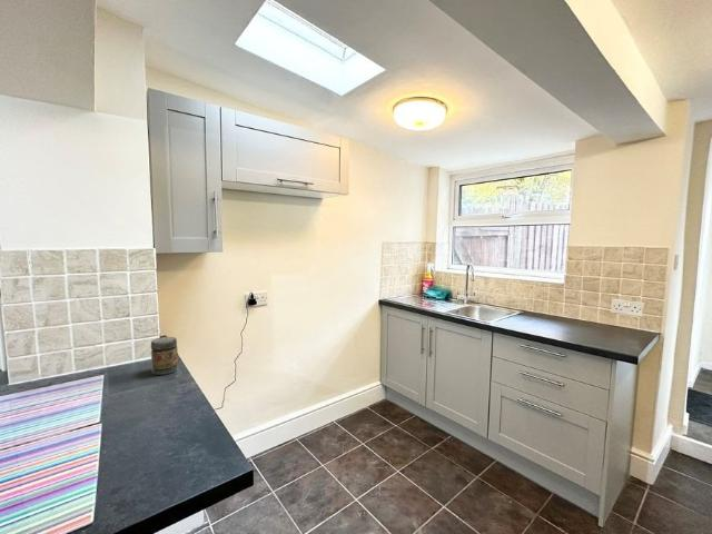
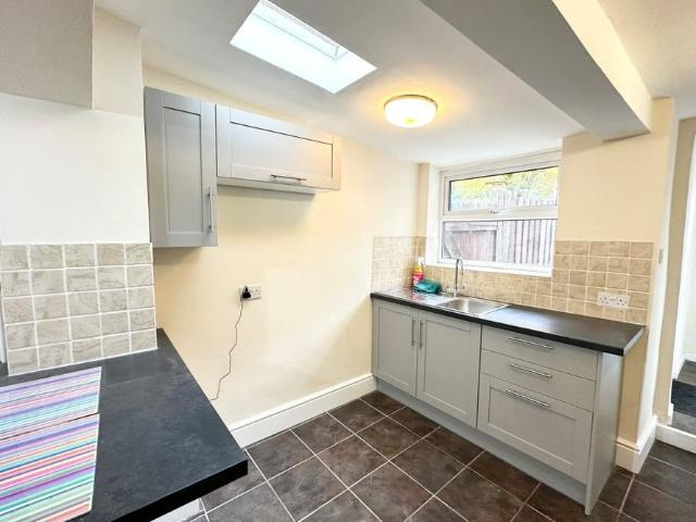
- jar [150,336,179,376]
